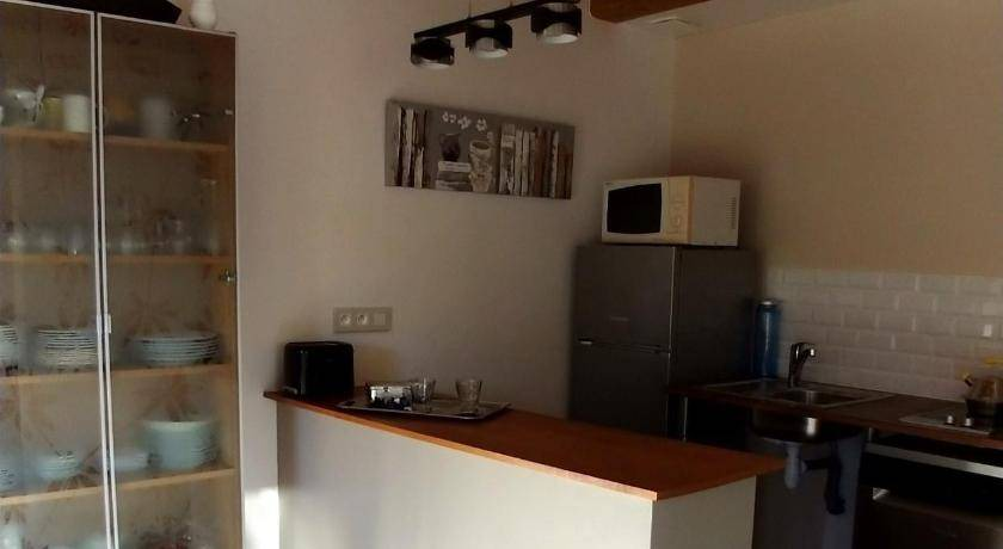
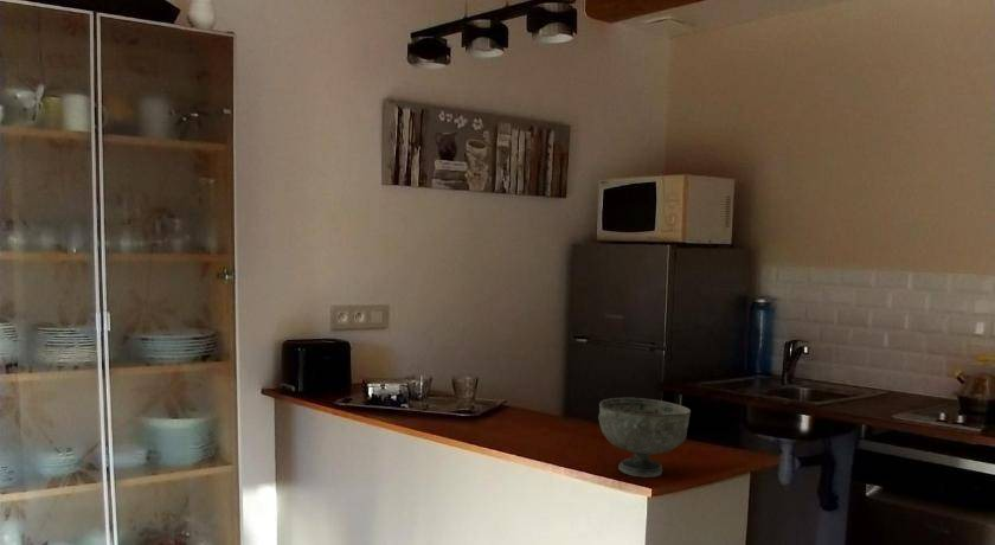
+ bowl [597,397,692,479]
